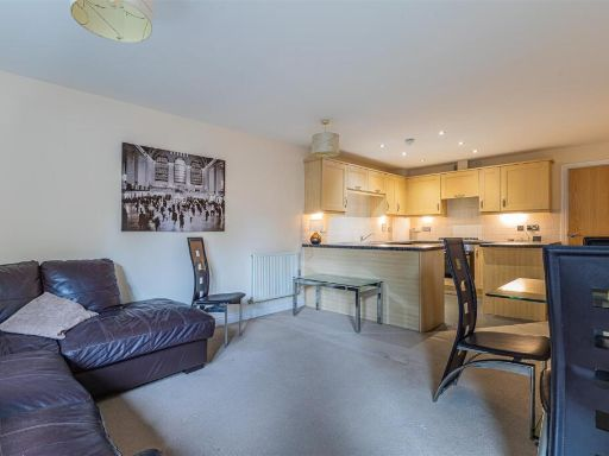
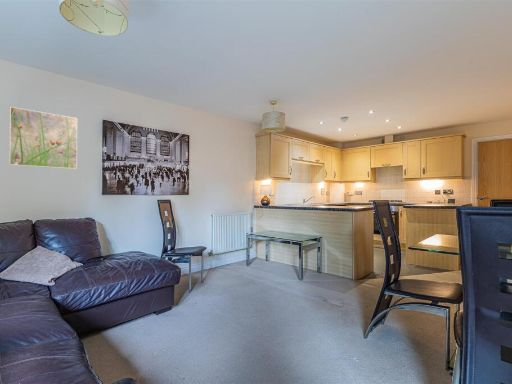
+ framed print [8,106,78,170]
